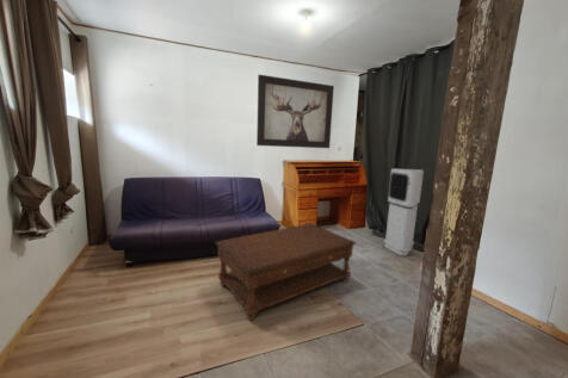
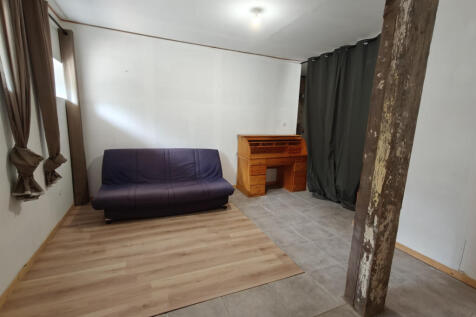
- air purifier [382,167,425,256]
- wall art [255,74,335,149]
- coffee table [214,222,358,322]
